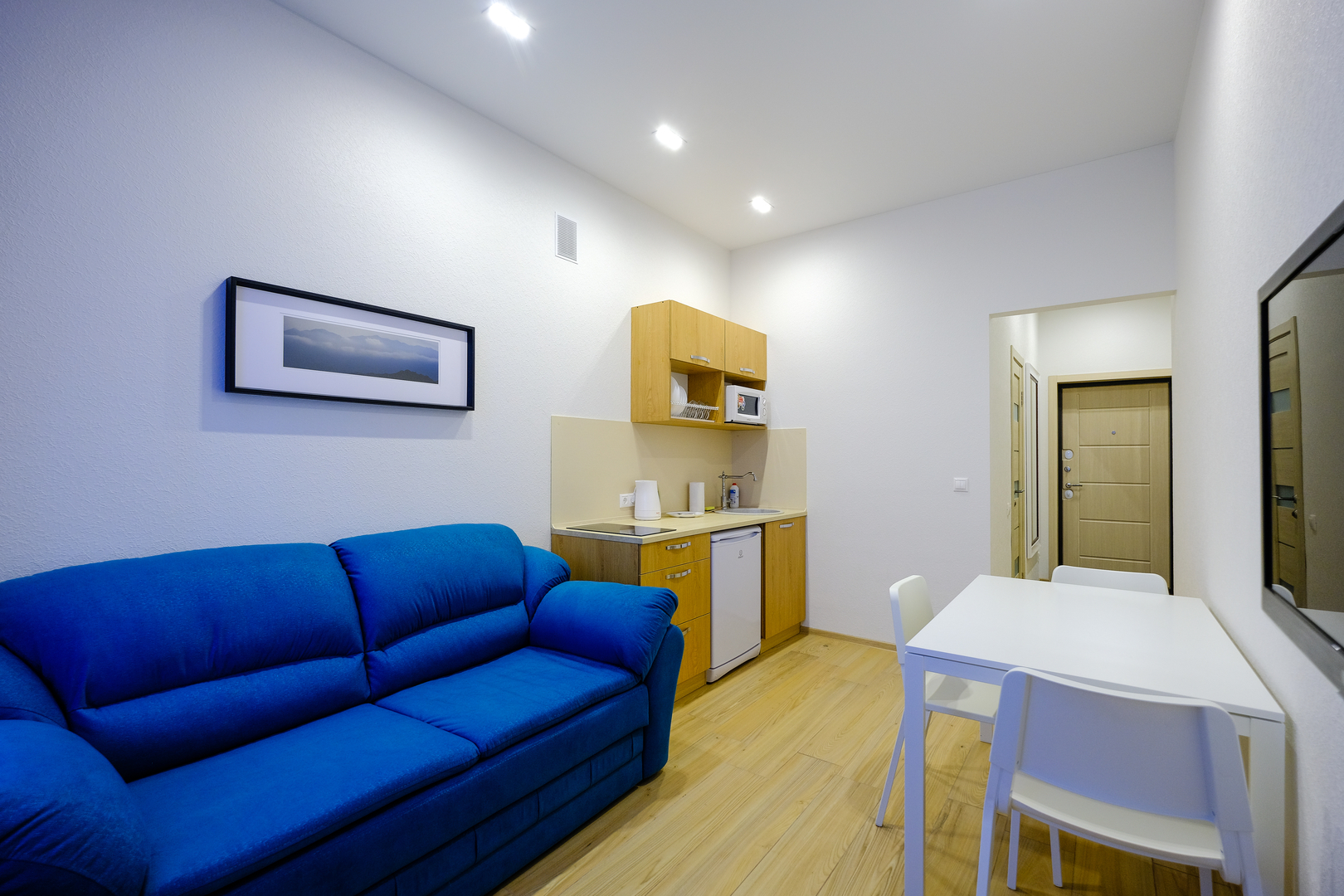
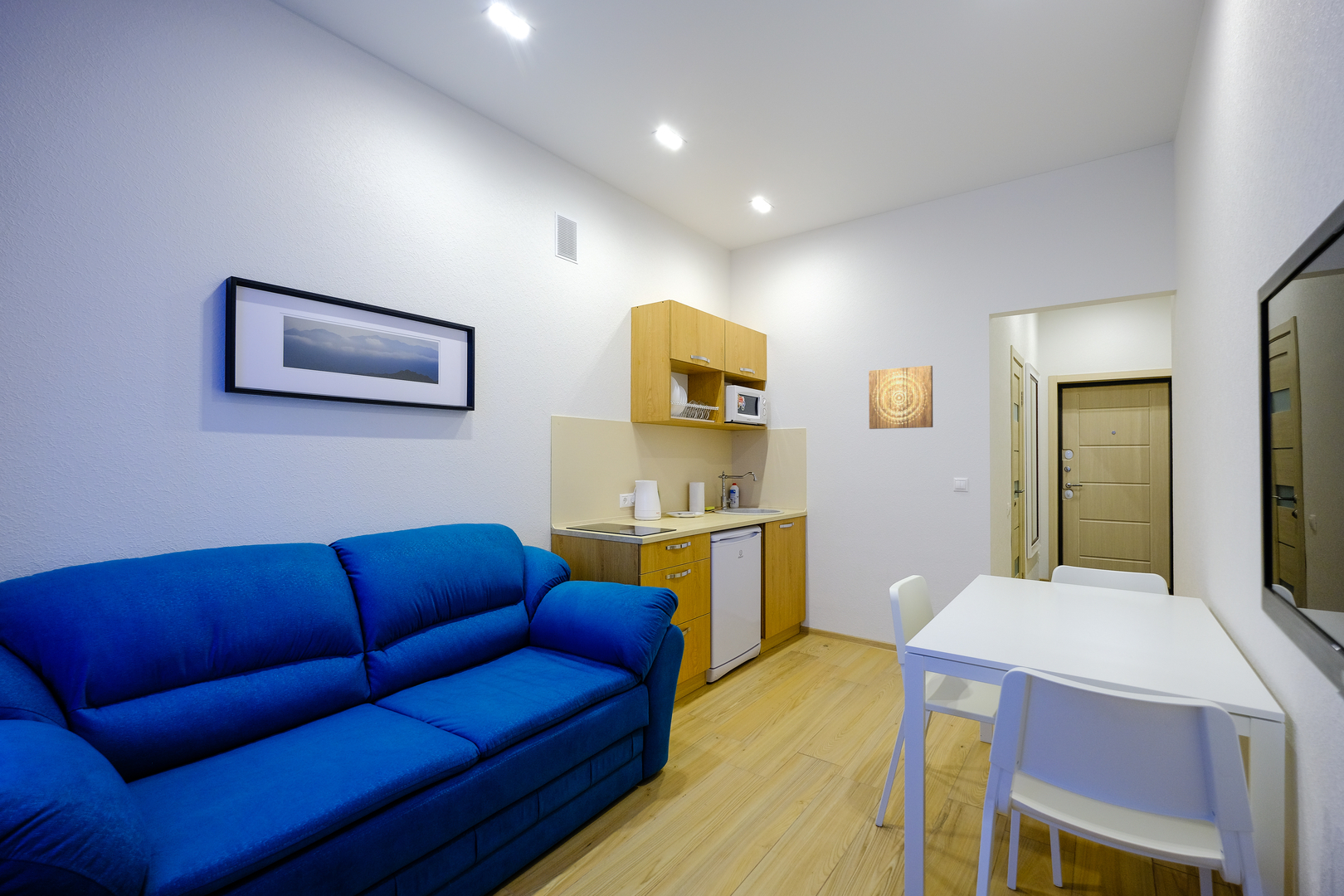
+ wall art [868,365,933,430]
